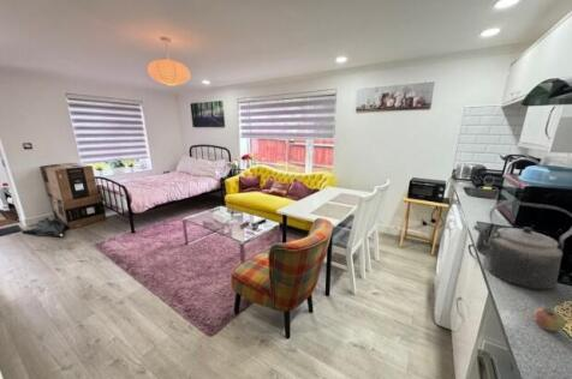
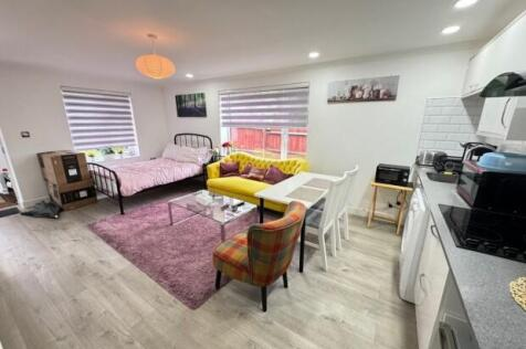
- kettle [472,200,572,290]
- apple [534,306,567,332]
